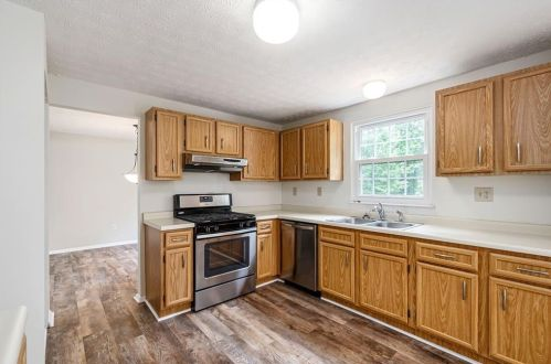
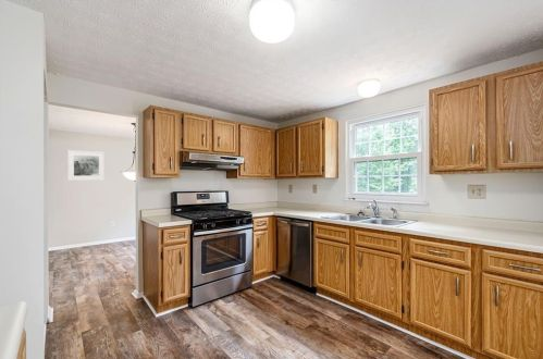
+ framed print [66,149,106,182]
